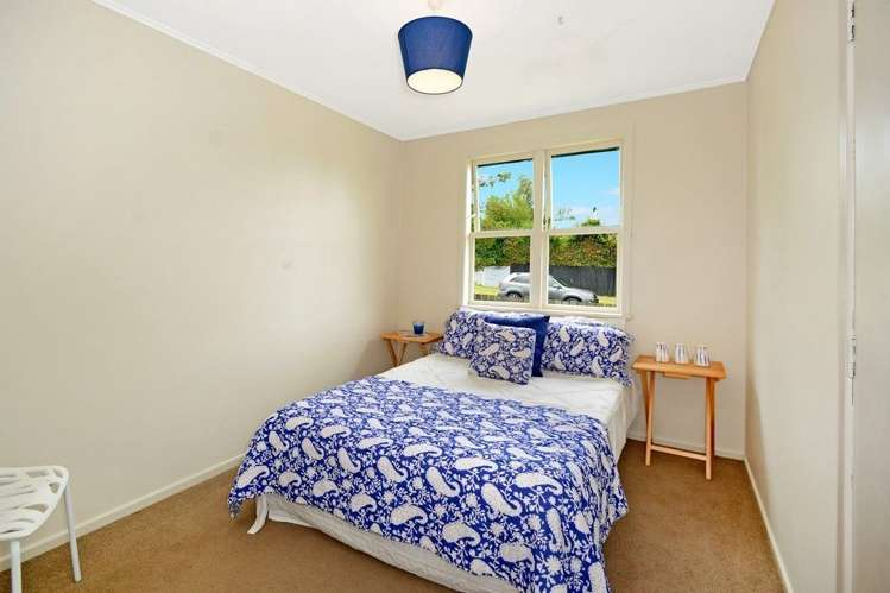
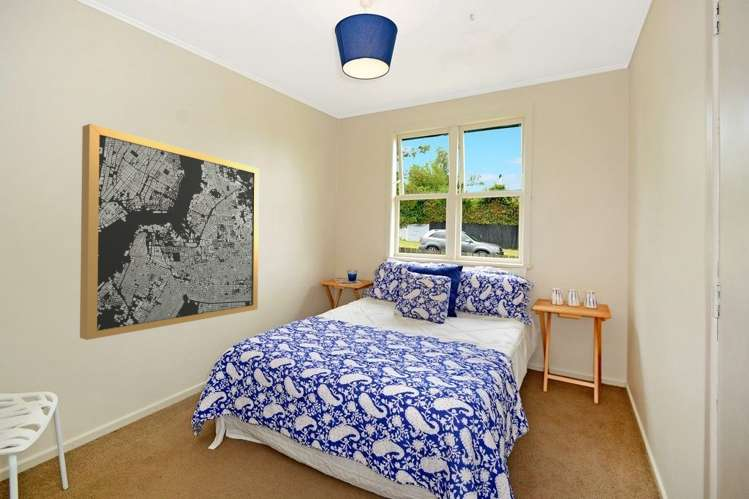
+ wall art [79,123,260,341]
